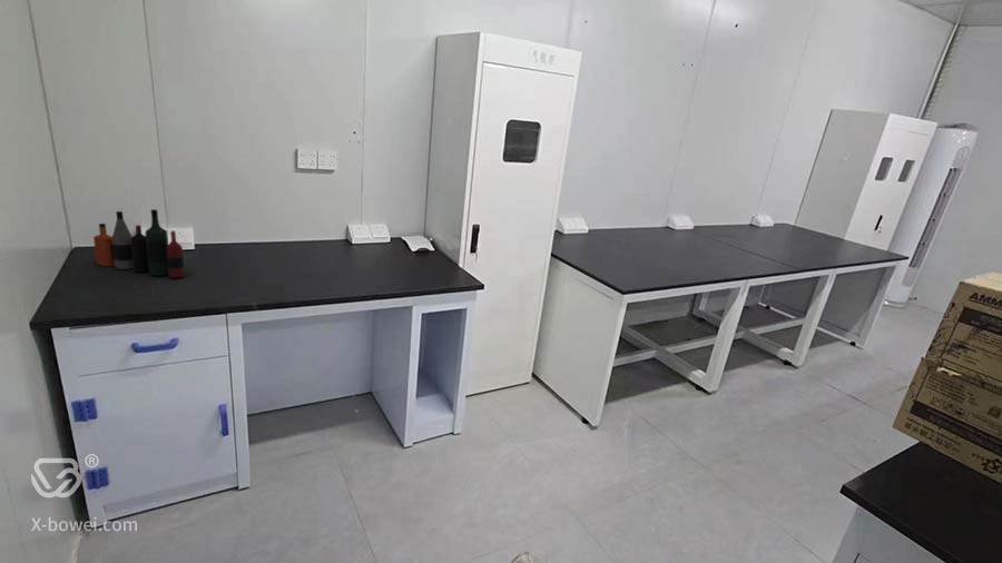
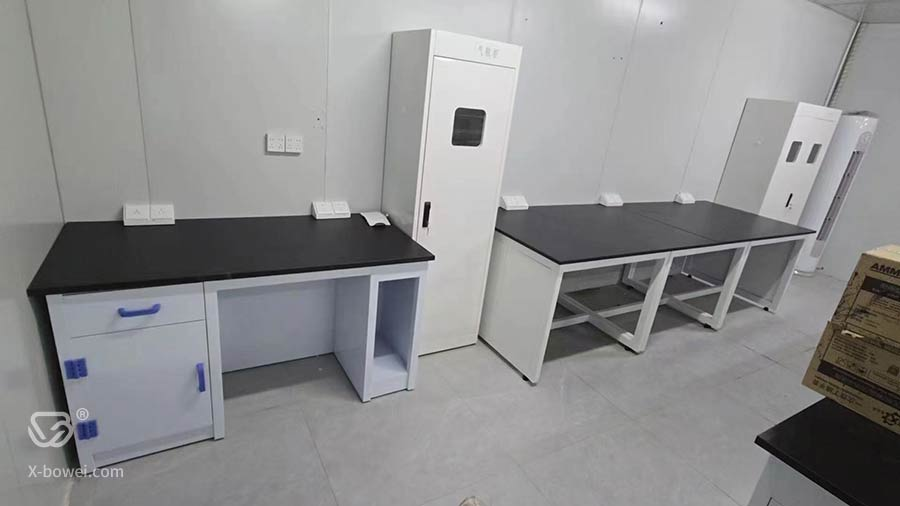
- bottle collection [92,208,186,278]
